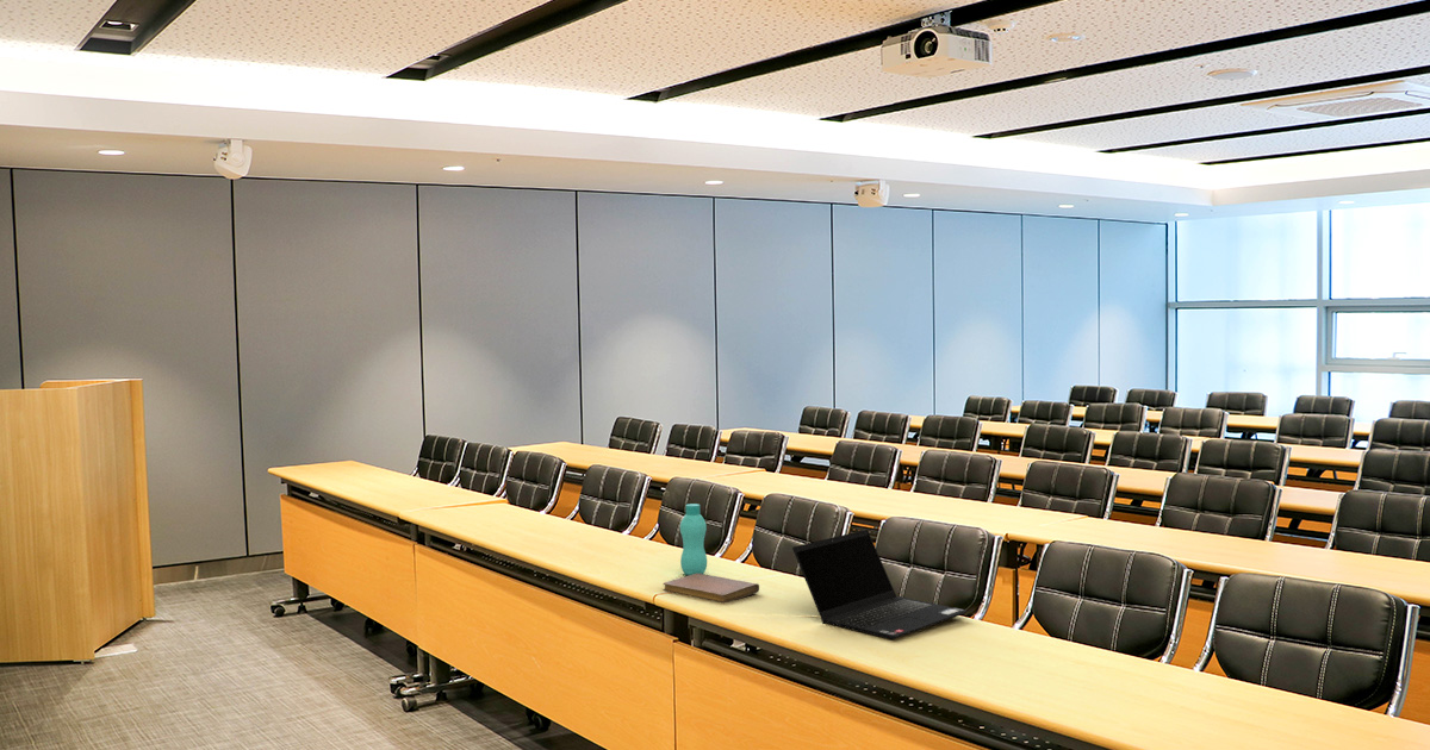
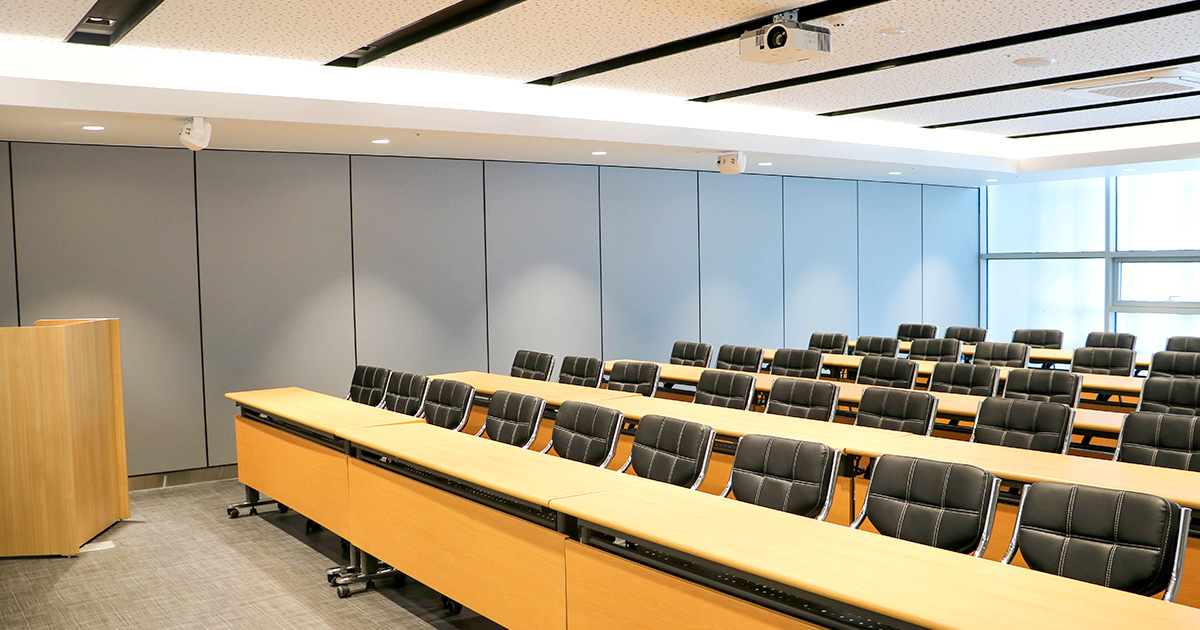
- notebook [663,574,760,605]
- laptop computer [791,529,968,640]
- bottle [679,502,708,576]
